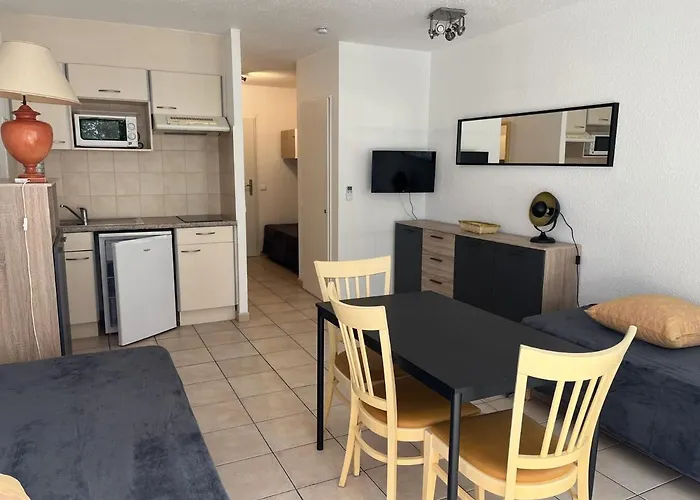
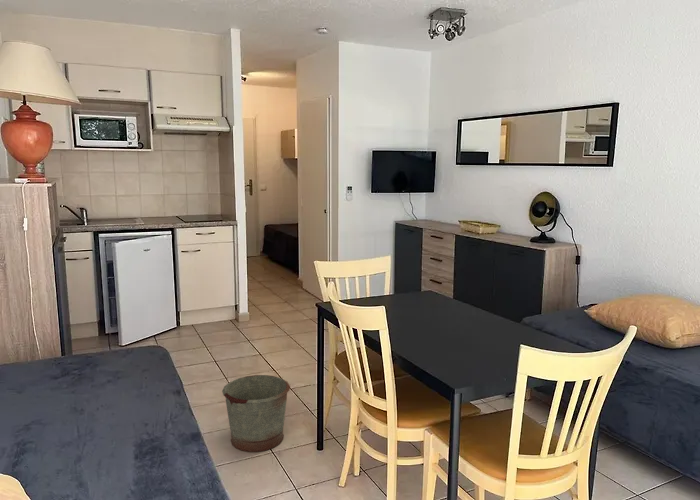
+ bucket [221,374,291,453]
